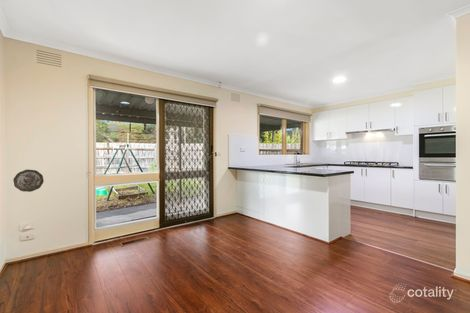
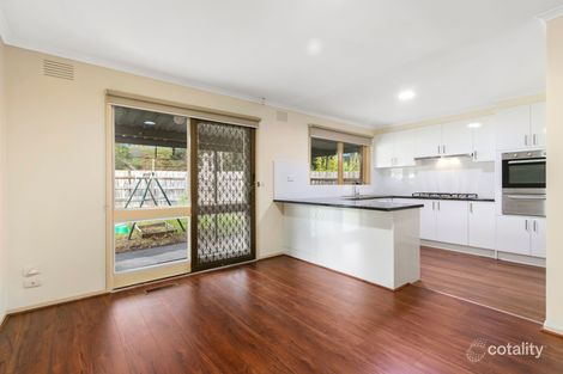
- decorative plate [12,169,45,193]
